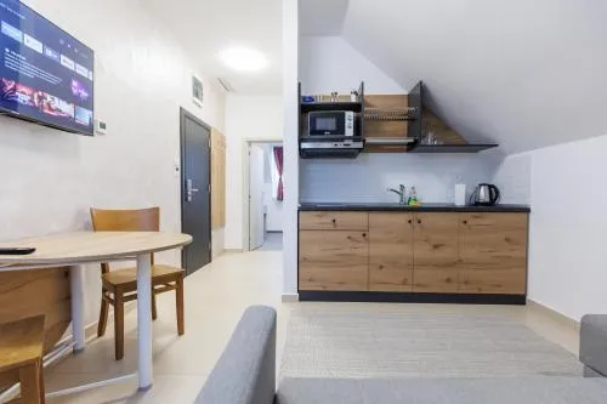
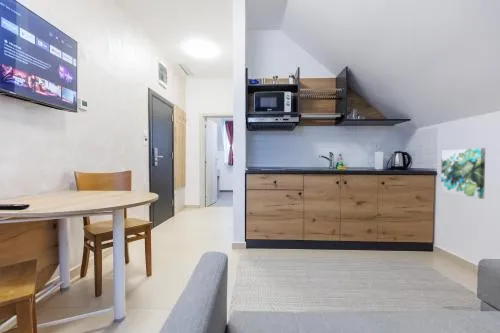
+ wall art [440,147,486,200]
